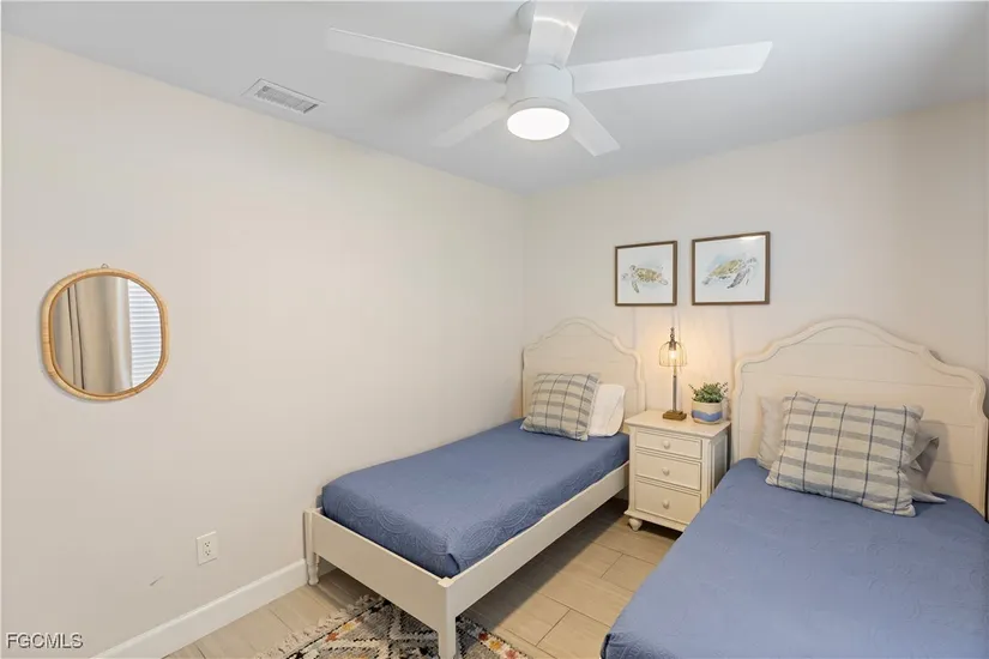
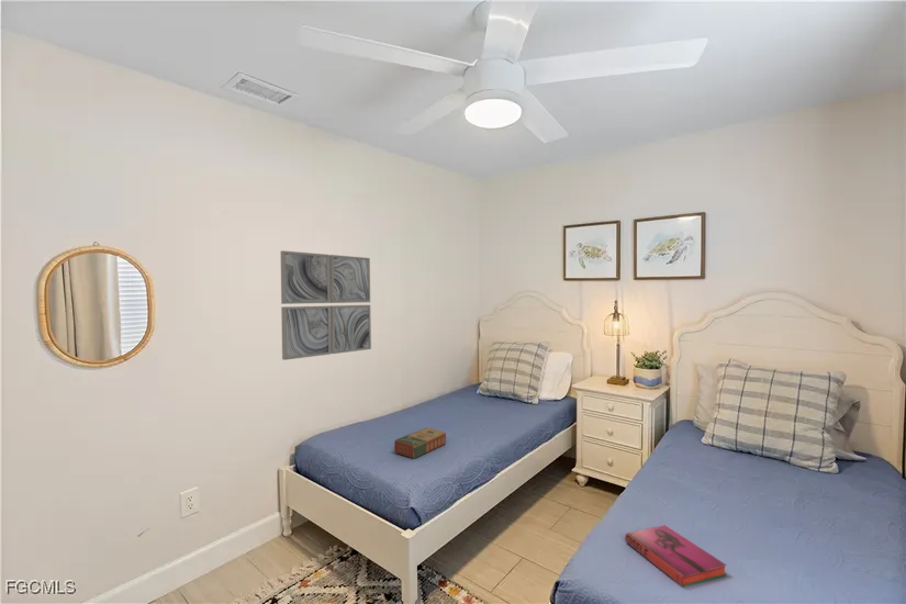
+ wall art [280,249,372,361]
+ hardback book [624,524,728,589]
+ book [393,426,447,460]
